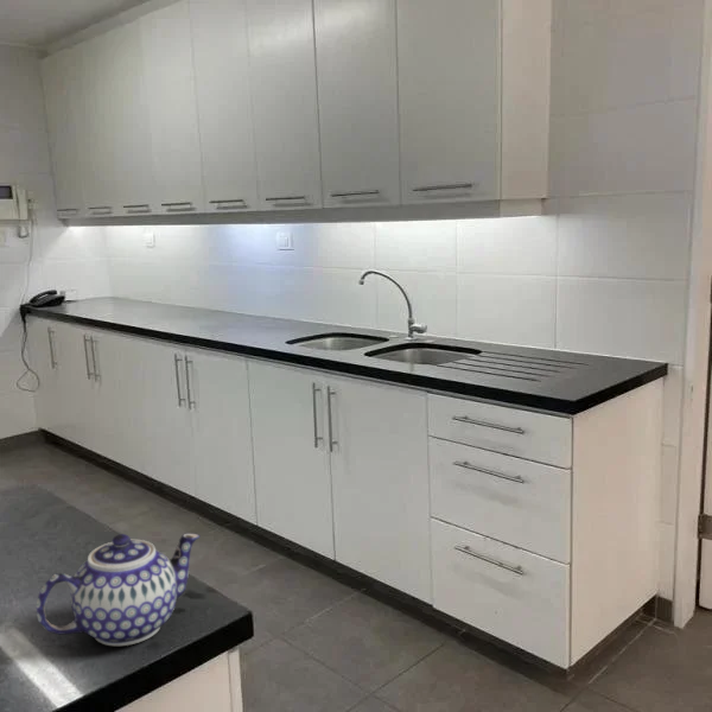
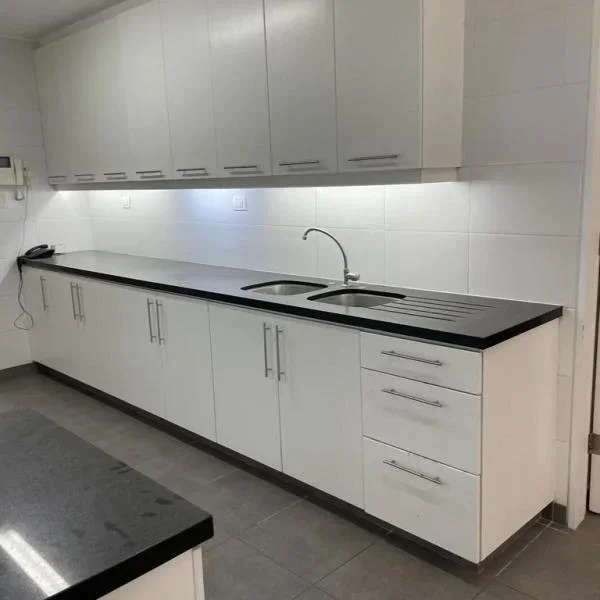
- teapot [34,533,201,647]
